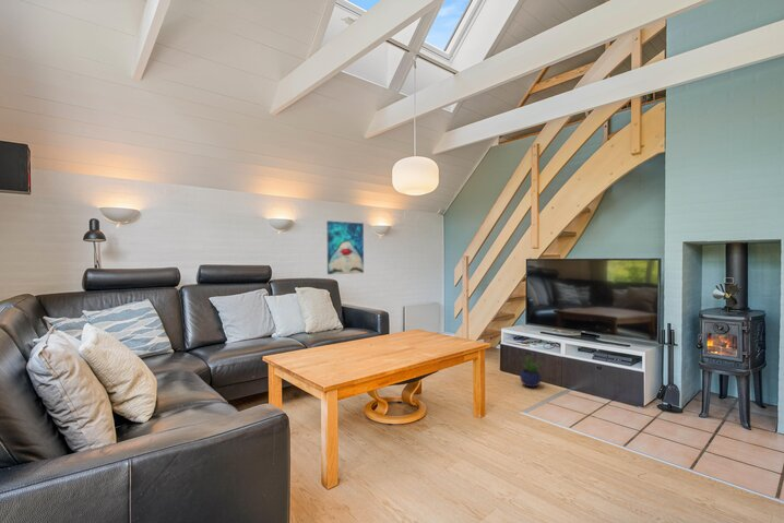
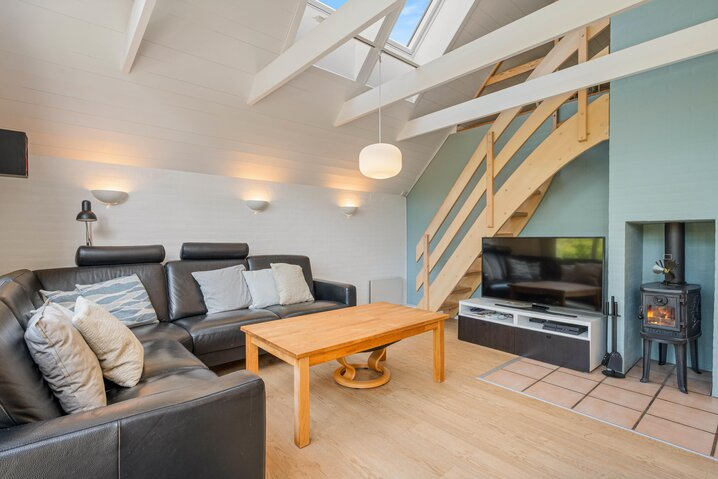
- wall art [325,219,365,275]
- potted plant [519,353,545,389]
